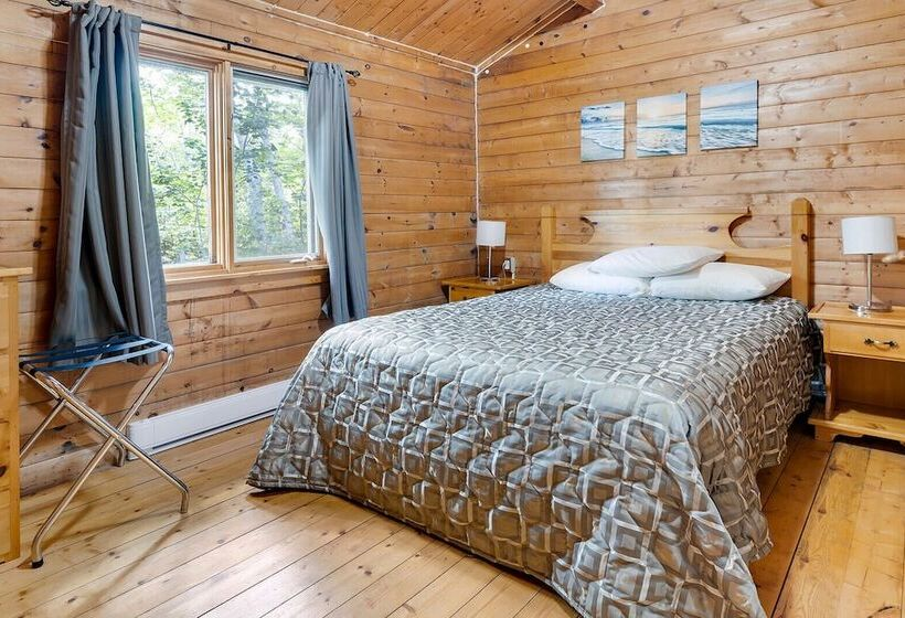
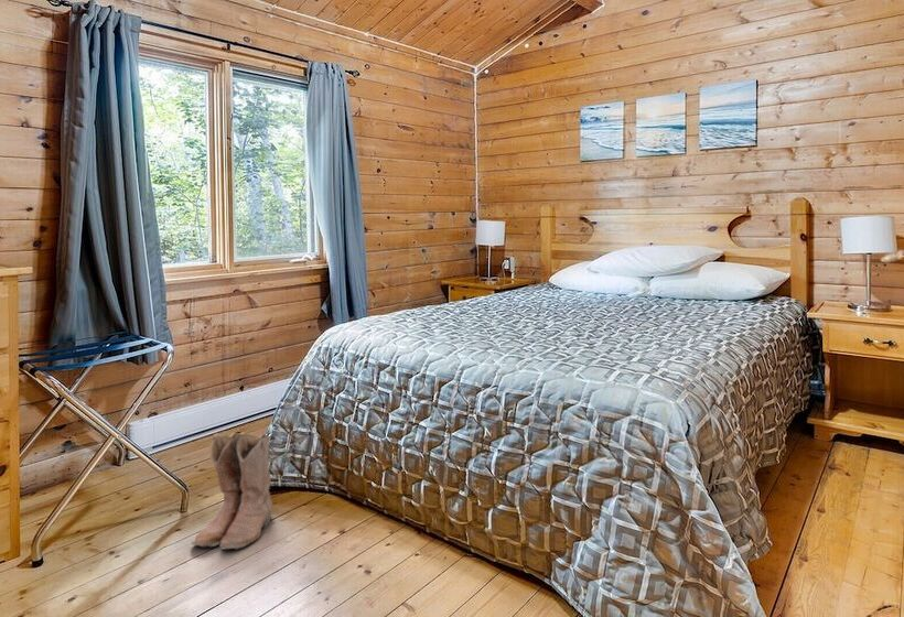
+ boots [191,431,273,551]
